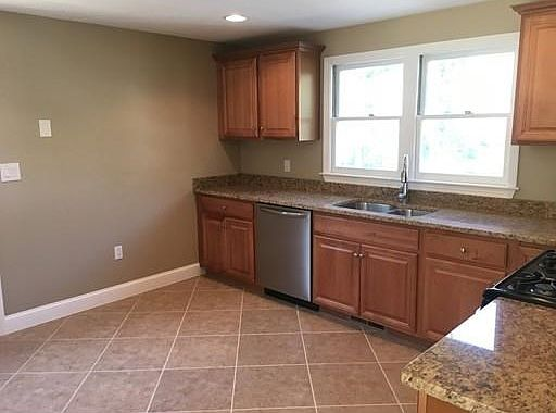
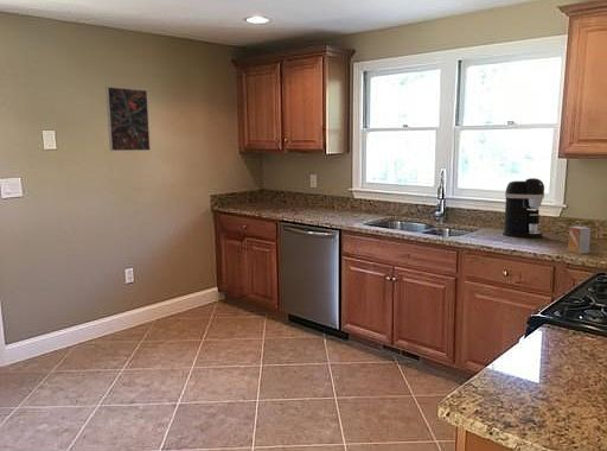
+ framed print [104,85,152,152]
+ coffee maker [501,177,545,239]
+ small box [567,226,592,255]
